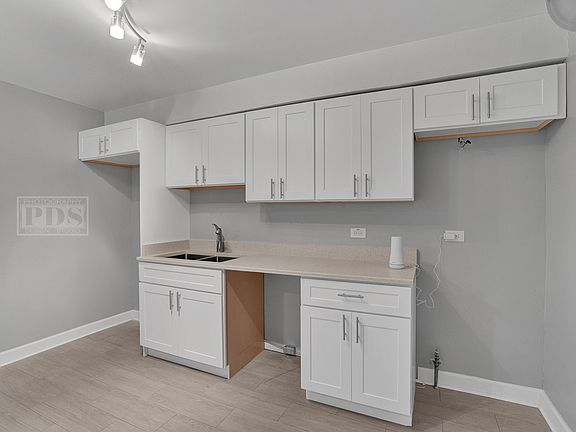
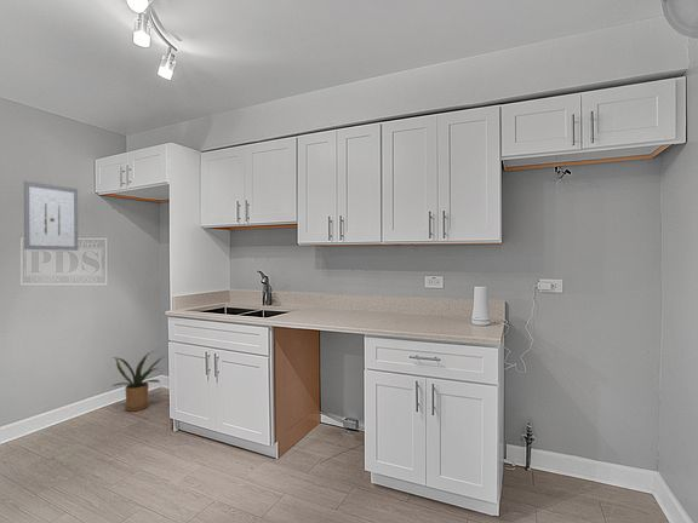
+ house plant [110,350,166,413]
+ wall art [23,179,79,252]
